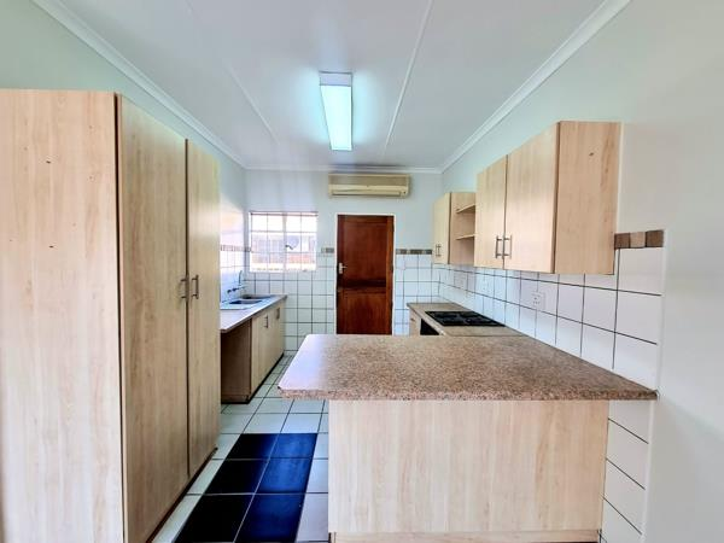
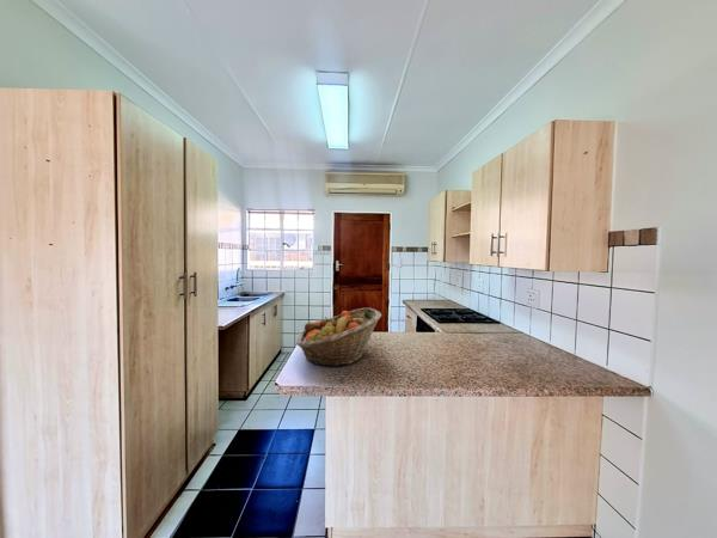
+ fruit basket [295,306,384,368]
